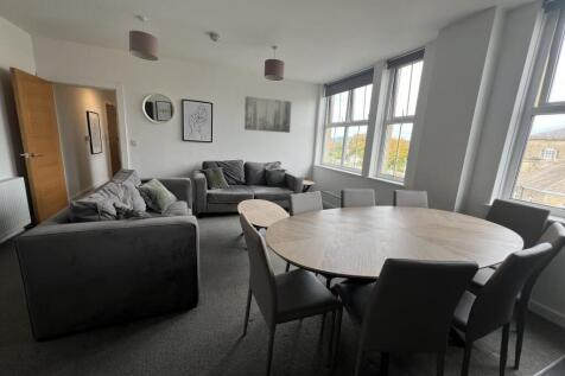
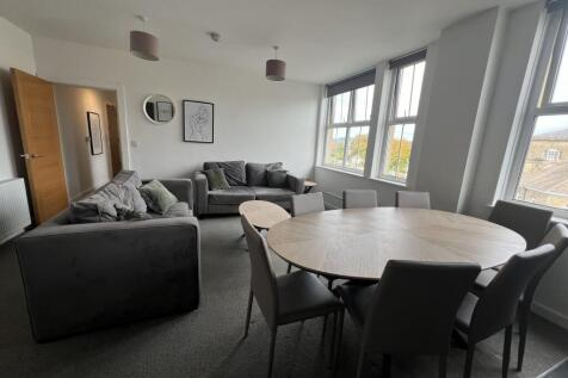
- wall art [243,95,292,134]
